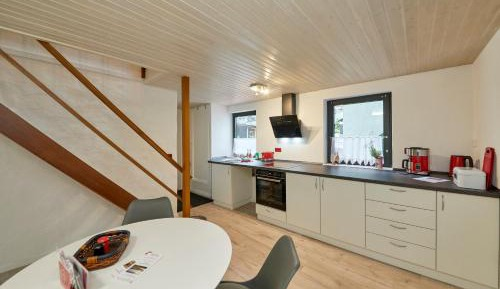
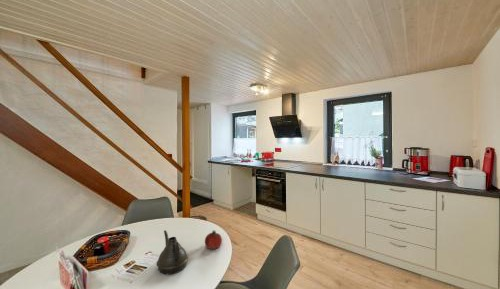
+ fruit [204,229,223,250]
+ teapot [155,229,189,275]
